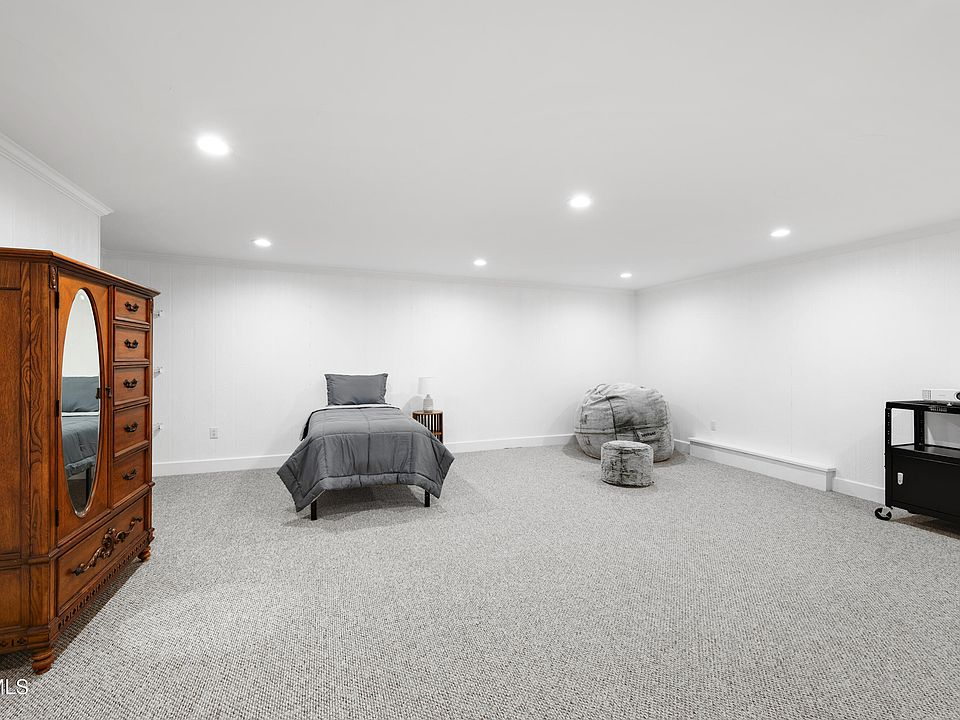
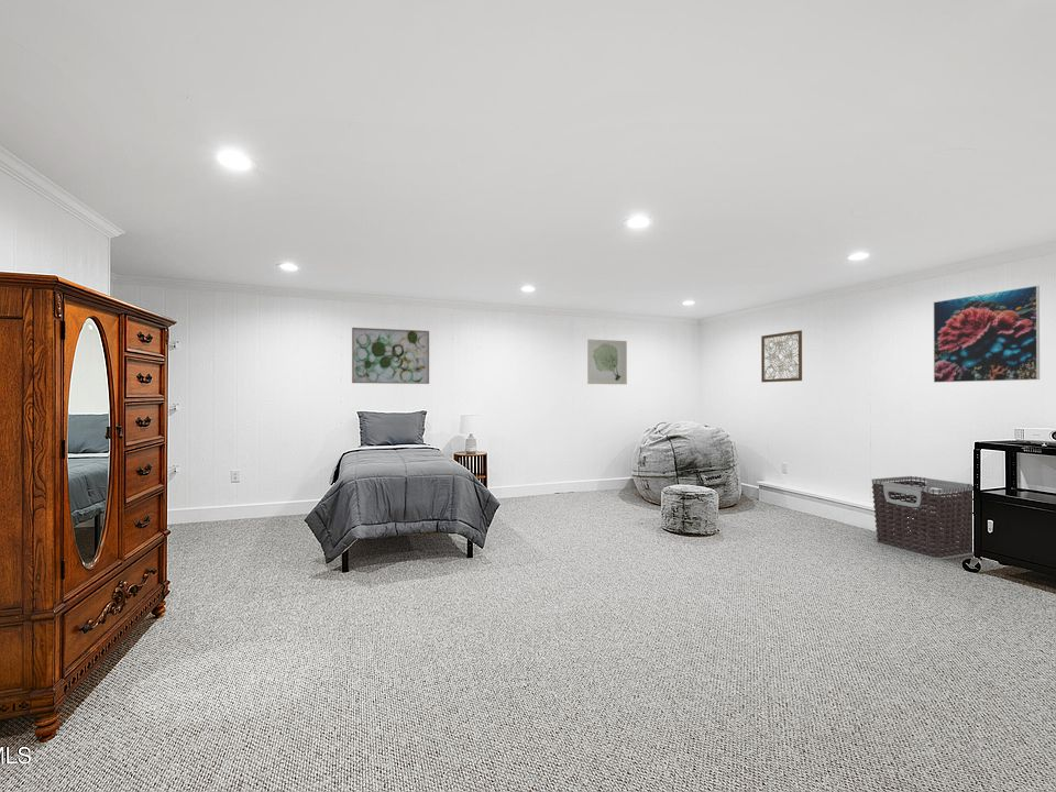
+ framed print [933,285,1041,384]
+ wall art [351,327,430,385]
+ wall art [586,339,628,385]
+ clothes hamper [871,475,975,561]
+ wall art [760,329,803,383]
